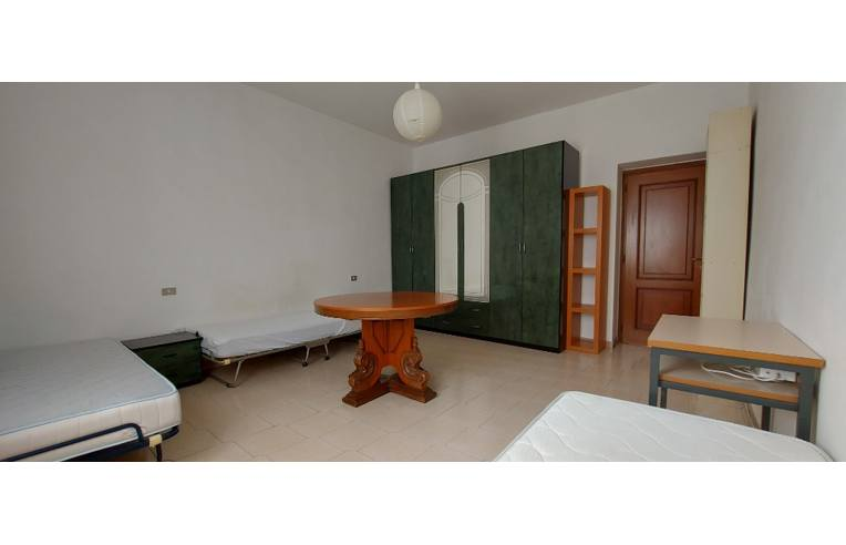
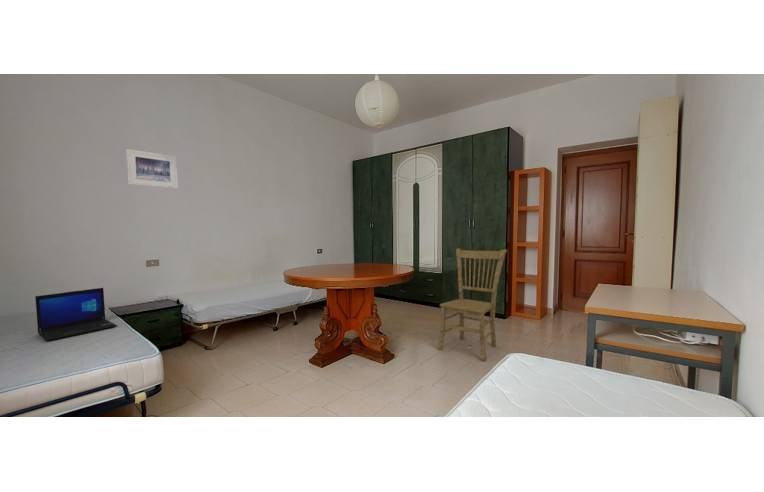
+ laptop [34,287,117,342]
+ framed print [125,148,179,189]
+ dining chair [436,247,508,363]
